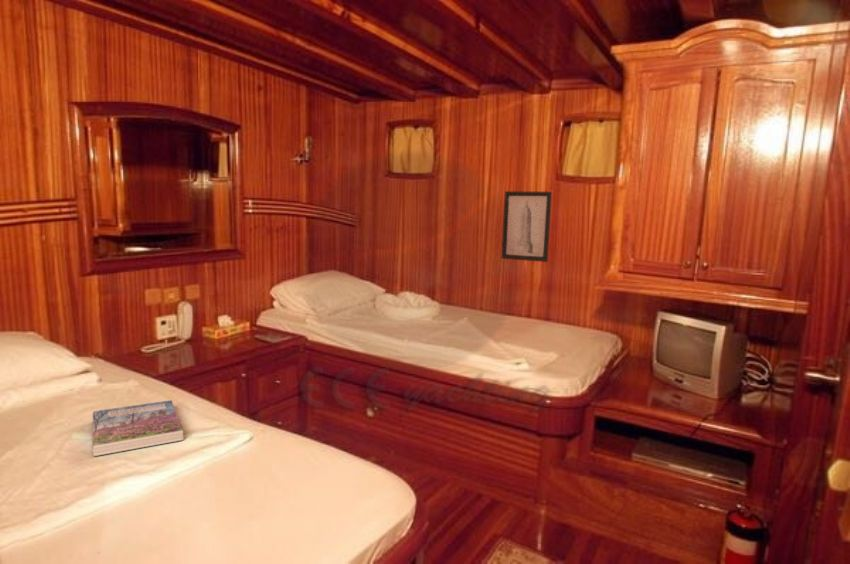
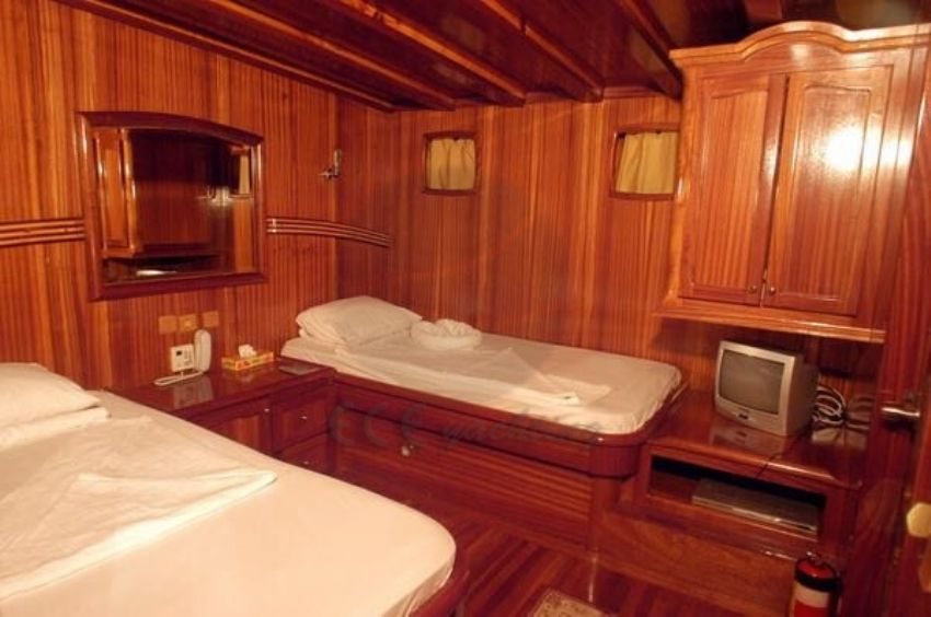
- book [91,399,184,458]
- wall art [500,190,553,263]
